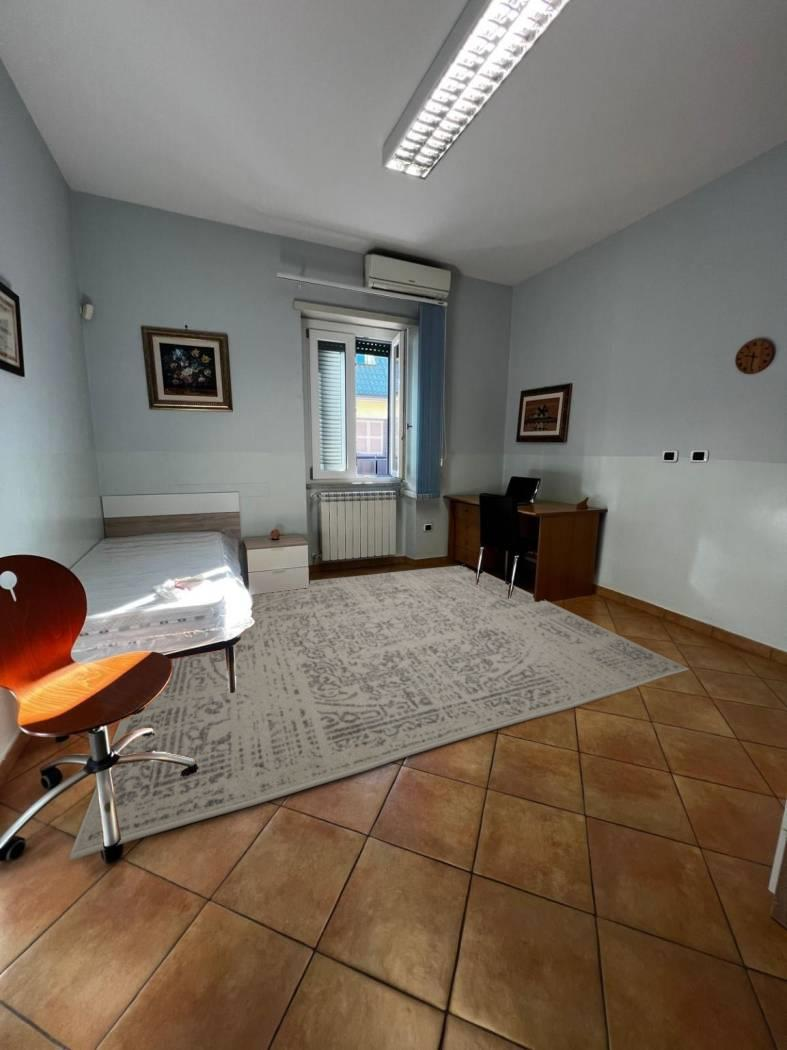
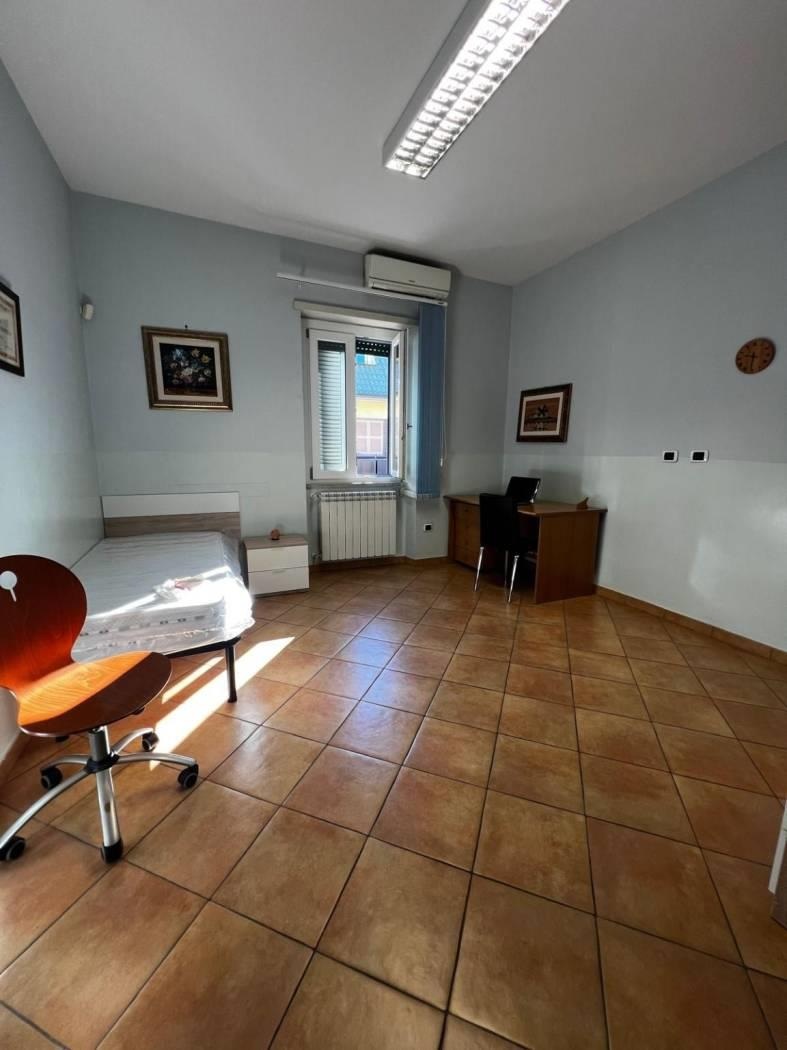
- rug [68,565,690,861]
